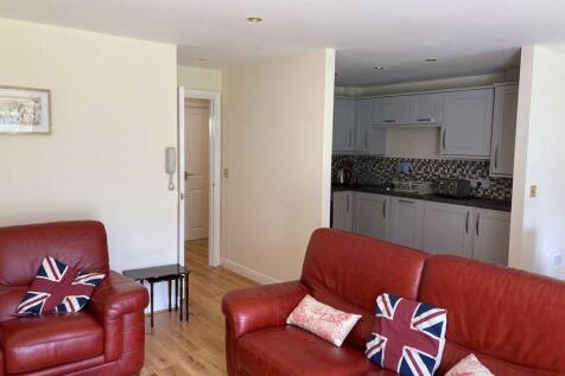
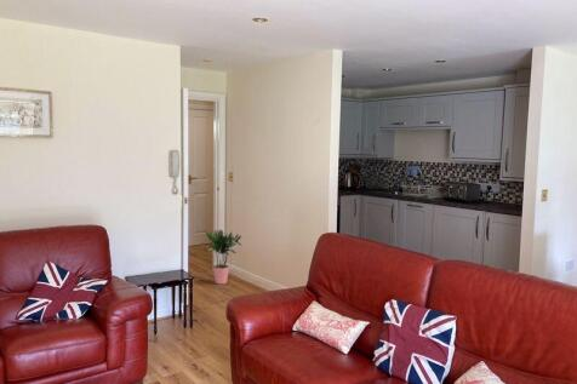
+ potted plant [205,228,242,285]
